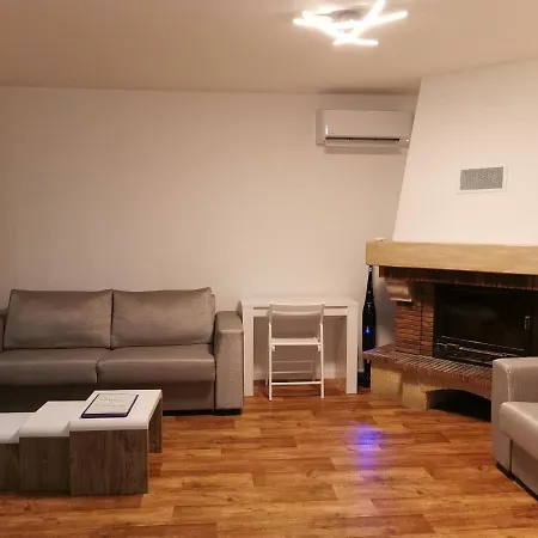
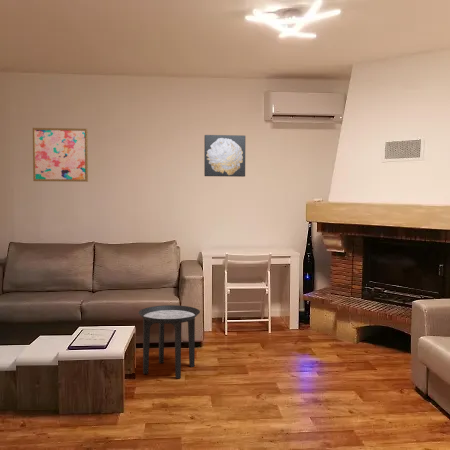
+ wall art [203,134,246,178]
+ wall art [32,127,89,183]
+ side table [137,304,201,379]
